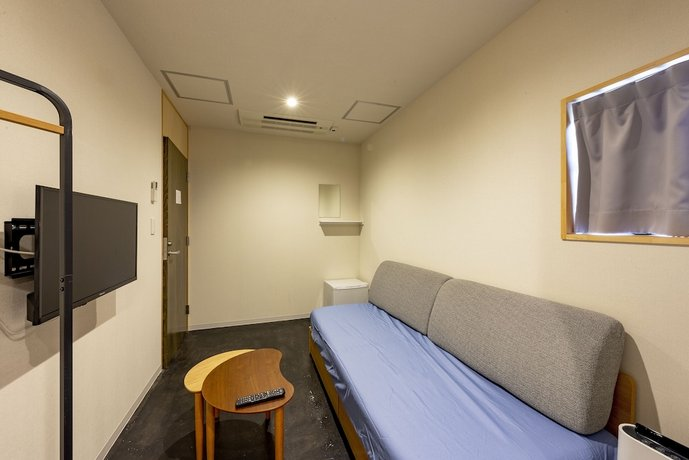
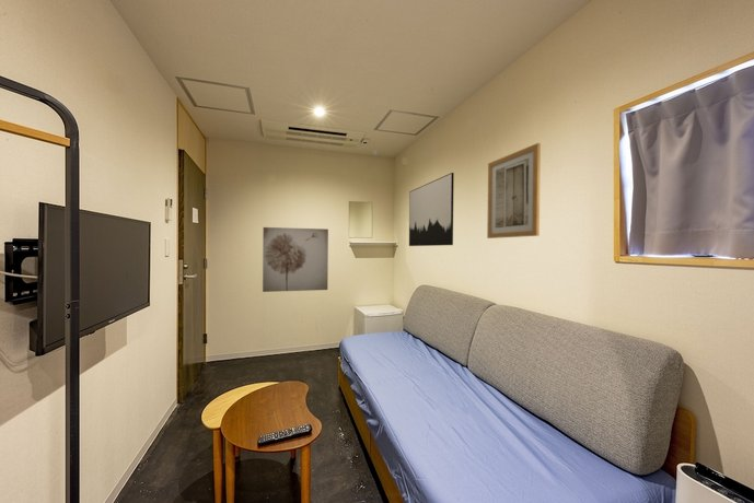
+ wall art [408,172,455,247]
+ wall art [262,226,329,293]
+ wall art [486,142,542,239]
